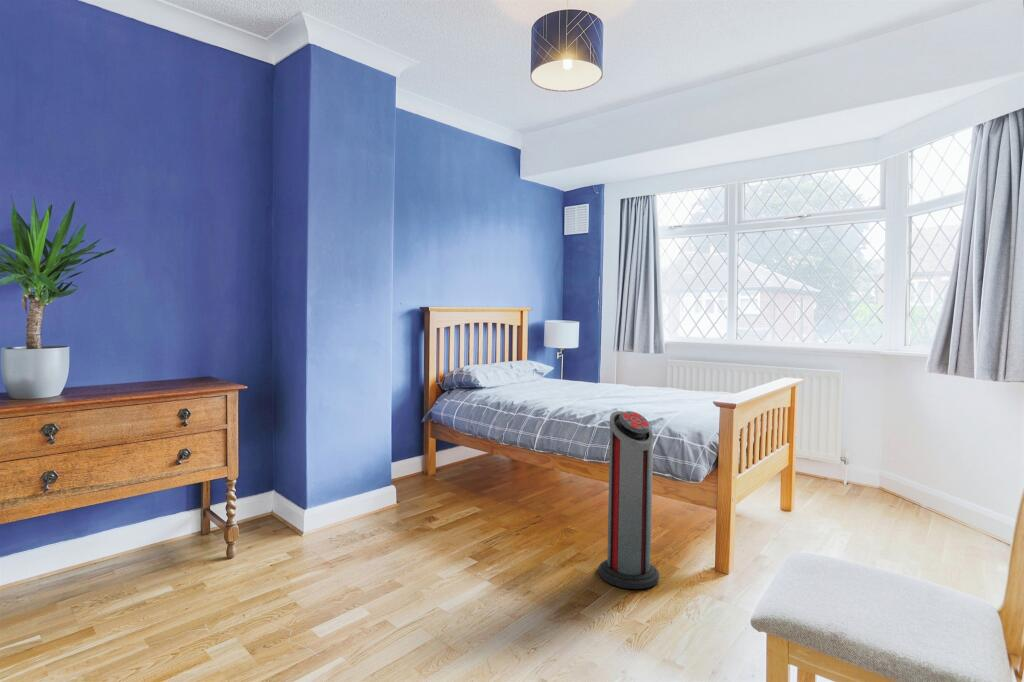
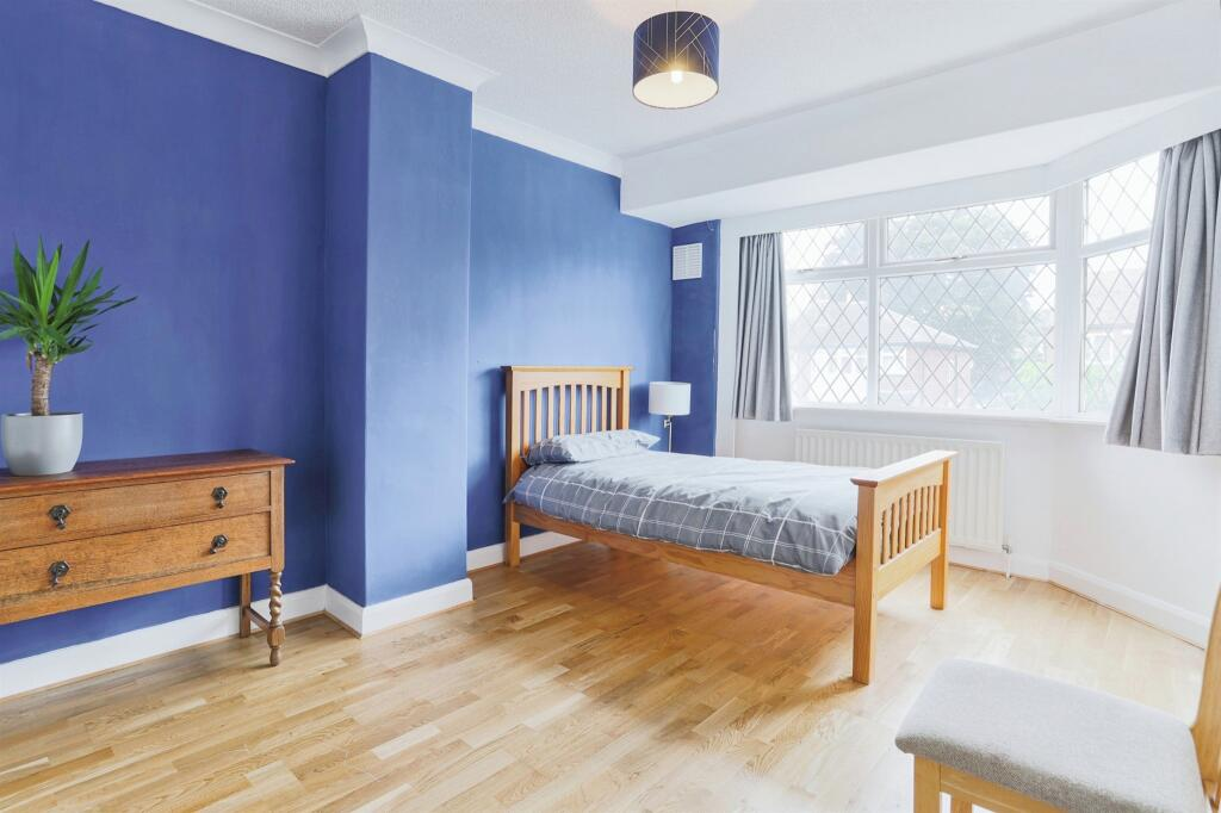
- air purifier [598,410,660,590]
